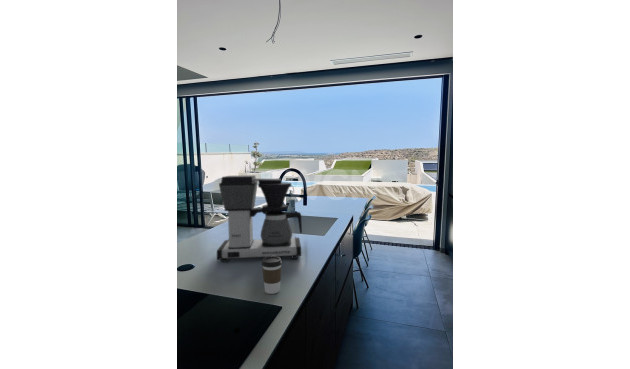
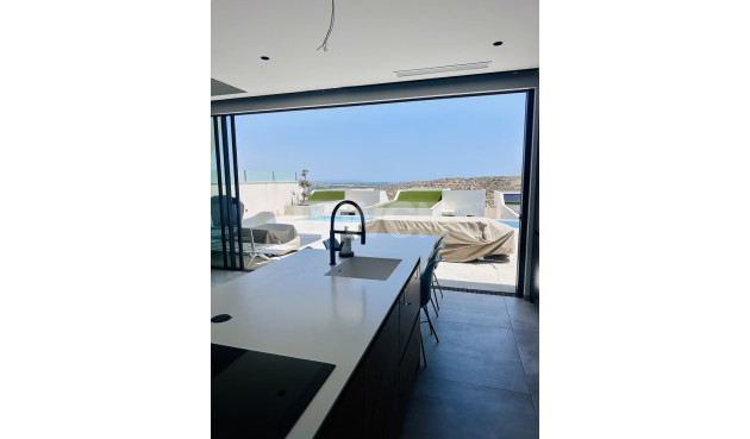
- coffee cup [261,256,283,295]
- coffee maker [216,174,303,263]
